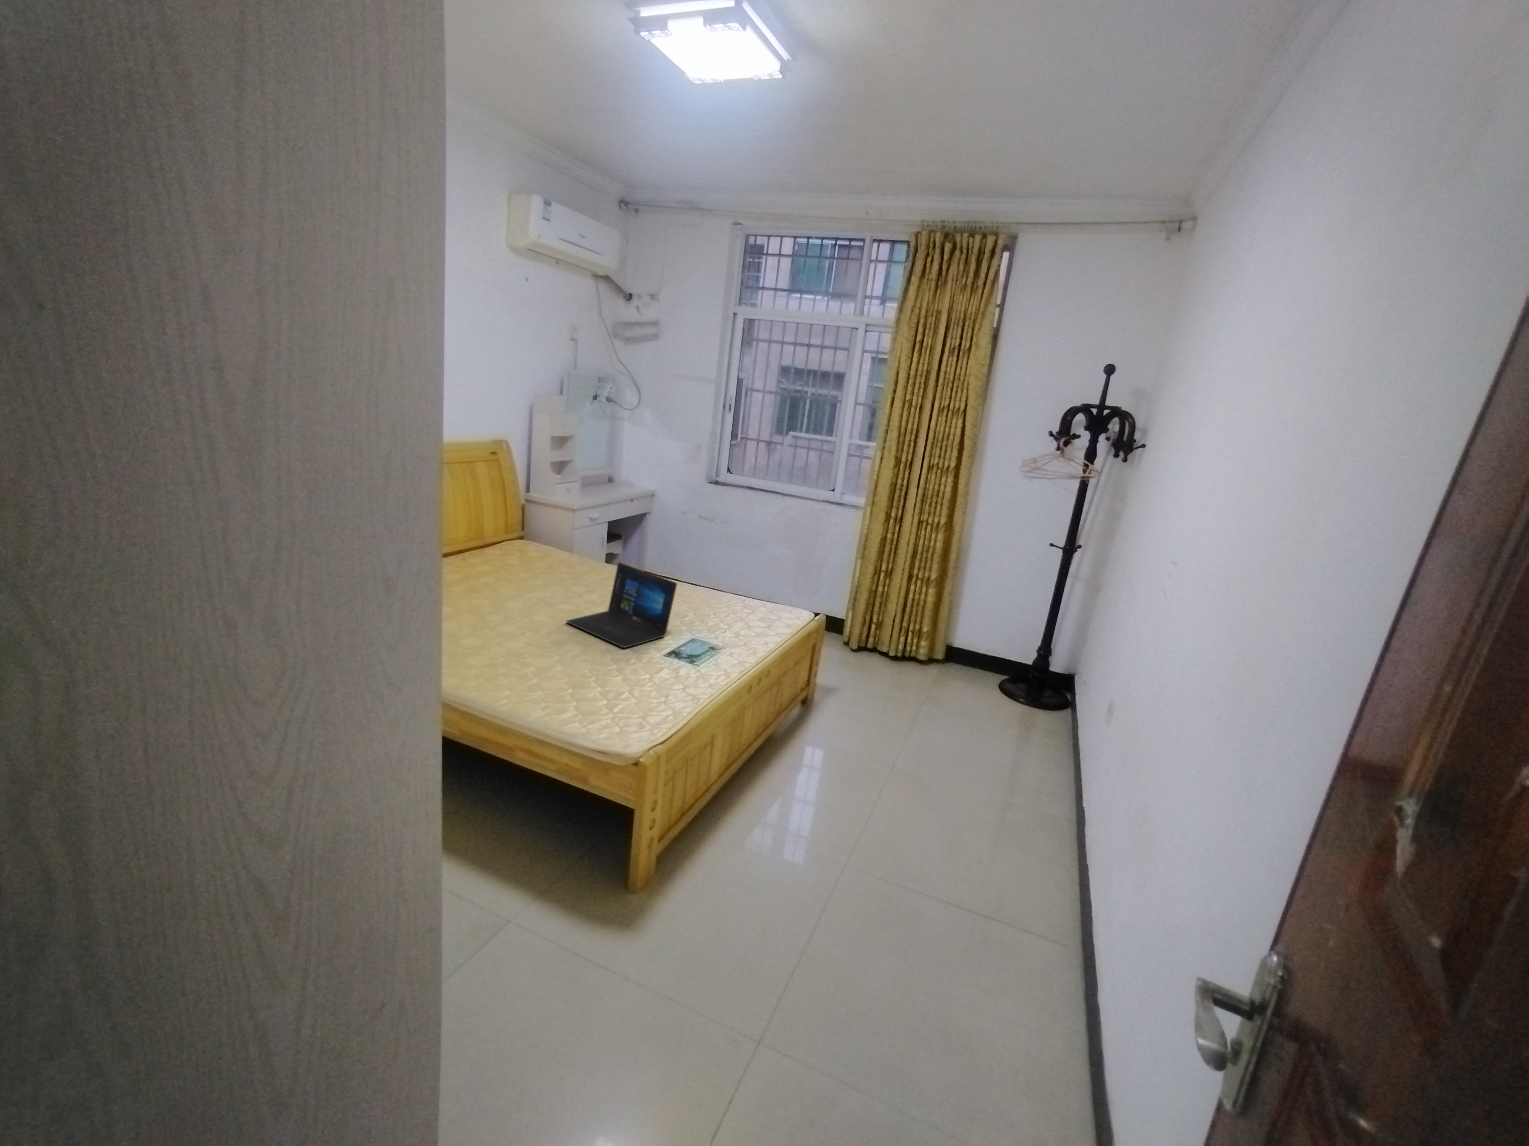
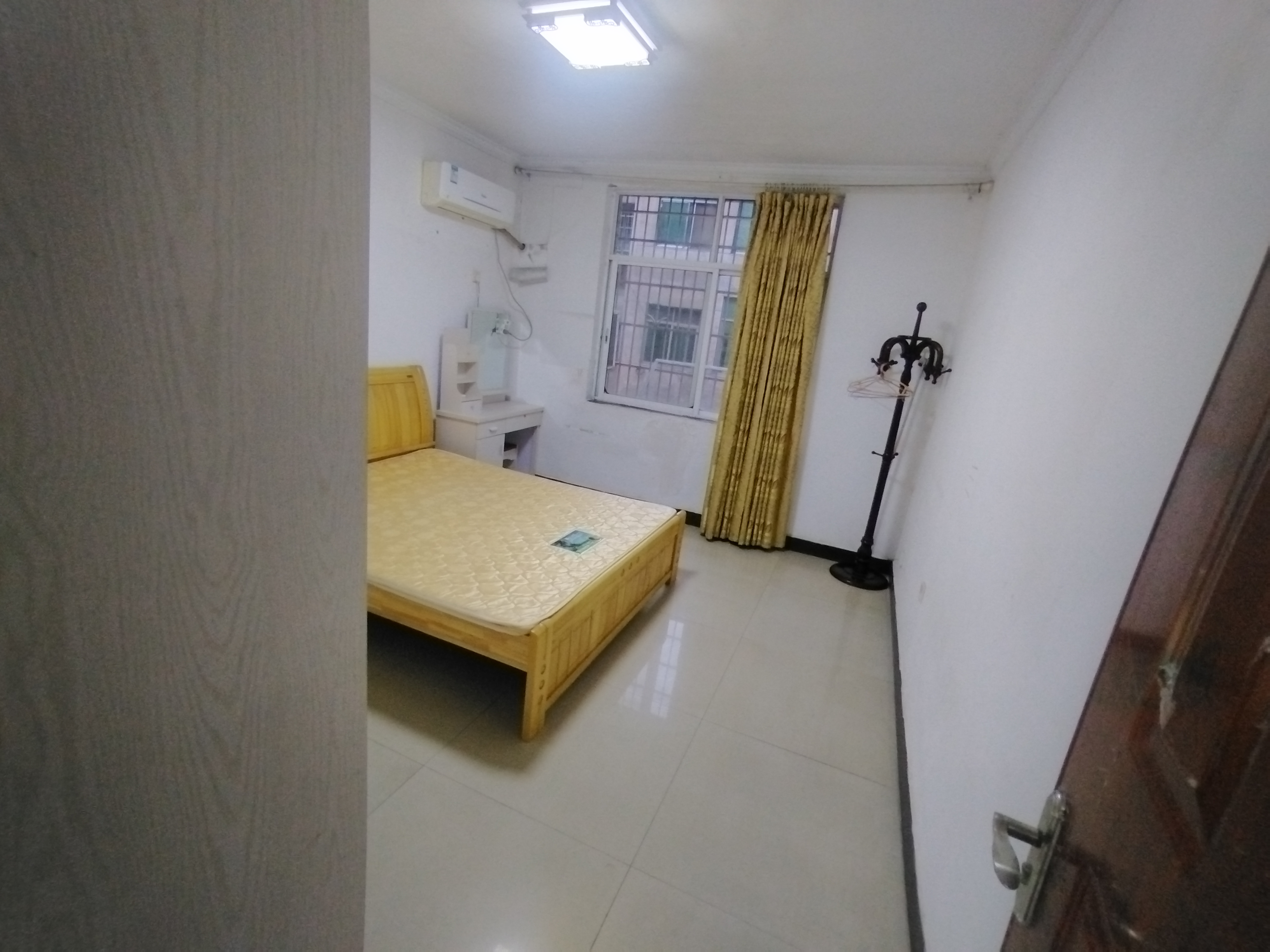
- laptop [566,562,678,649]
